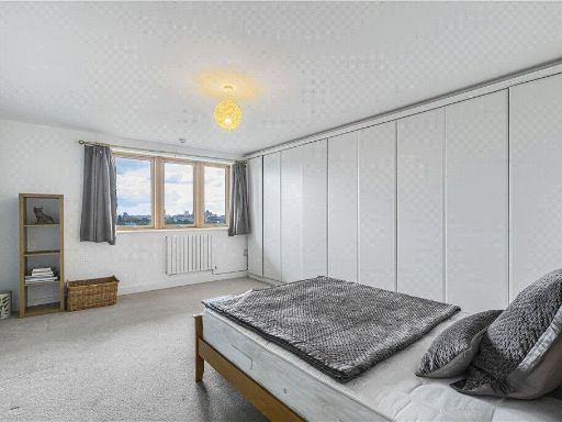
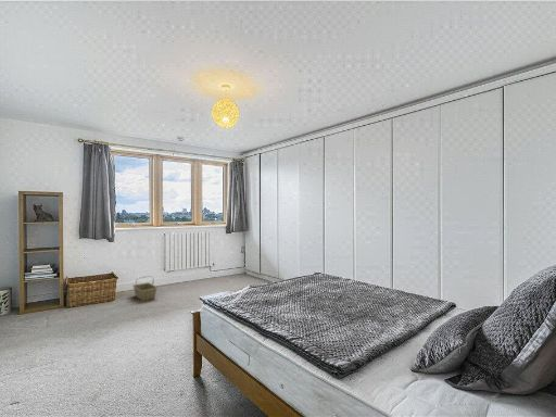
+ basket [131,275,159,302]
